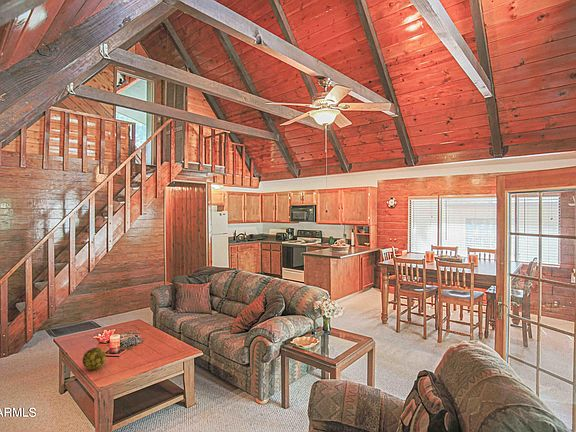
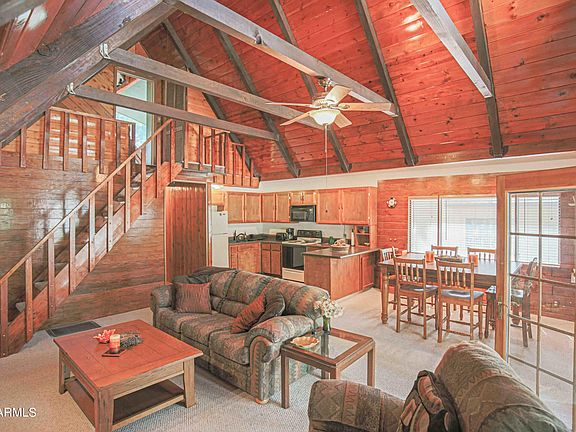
- decorative ball [81,346,107,370]
